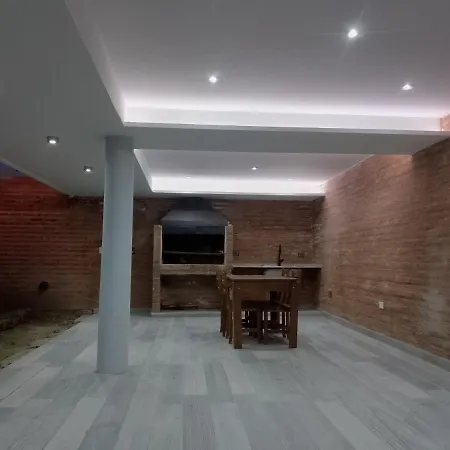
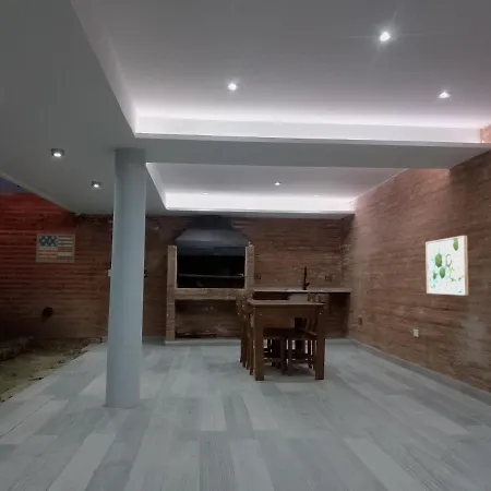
+ wall art [424,235,469,297]
+ wall art [35,232,76,264]
